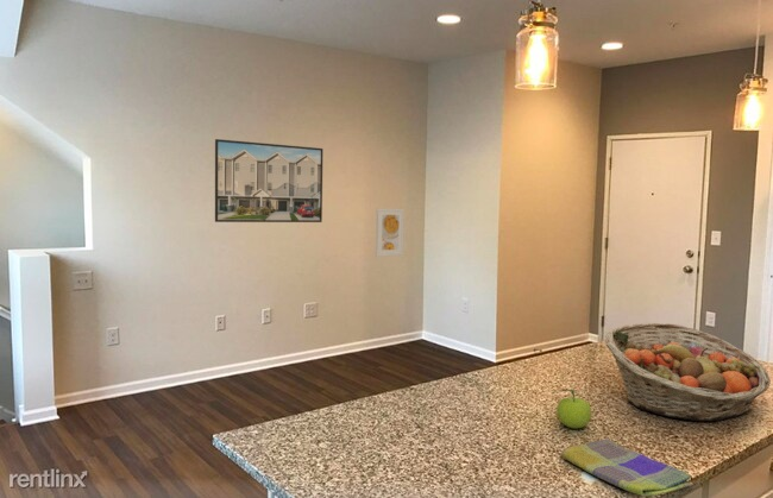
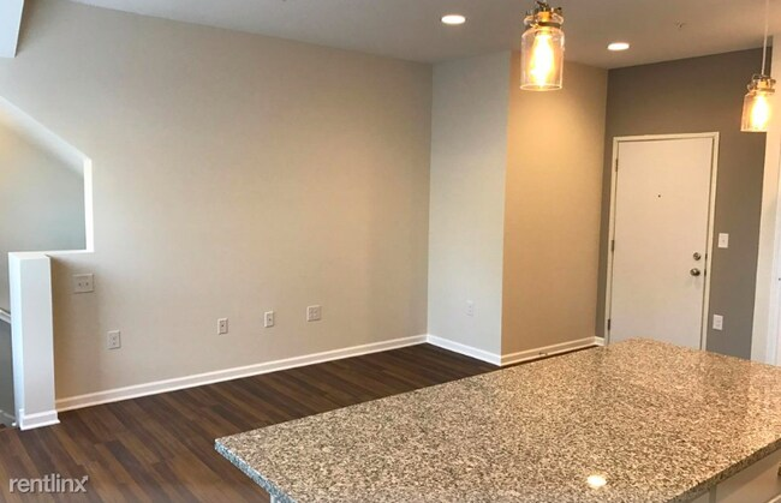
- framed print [214,138,323,223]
- fruit [549,387,592,429]
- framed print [375,207,406,258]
- dish towel [560,437,695,497]
- fruit basket [604,322,772,422]
